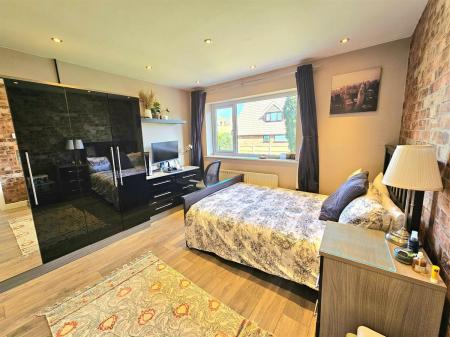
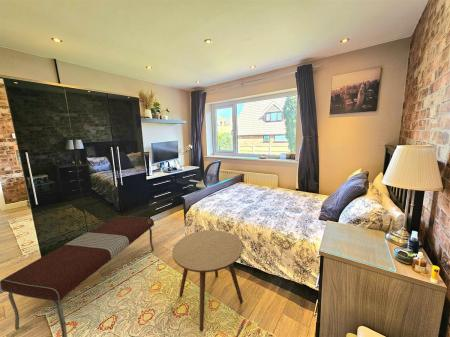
+ side table [171,229,244,333]
+ bench [0,215,155,337]
